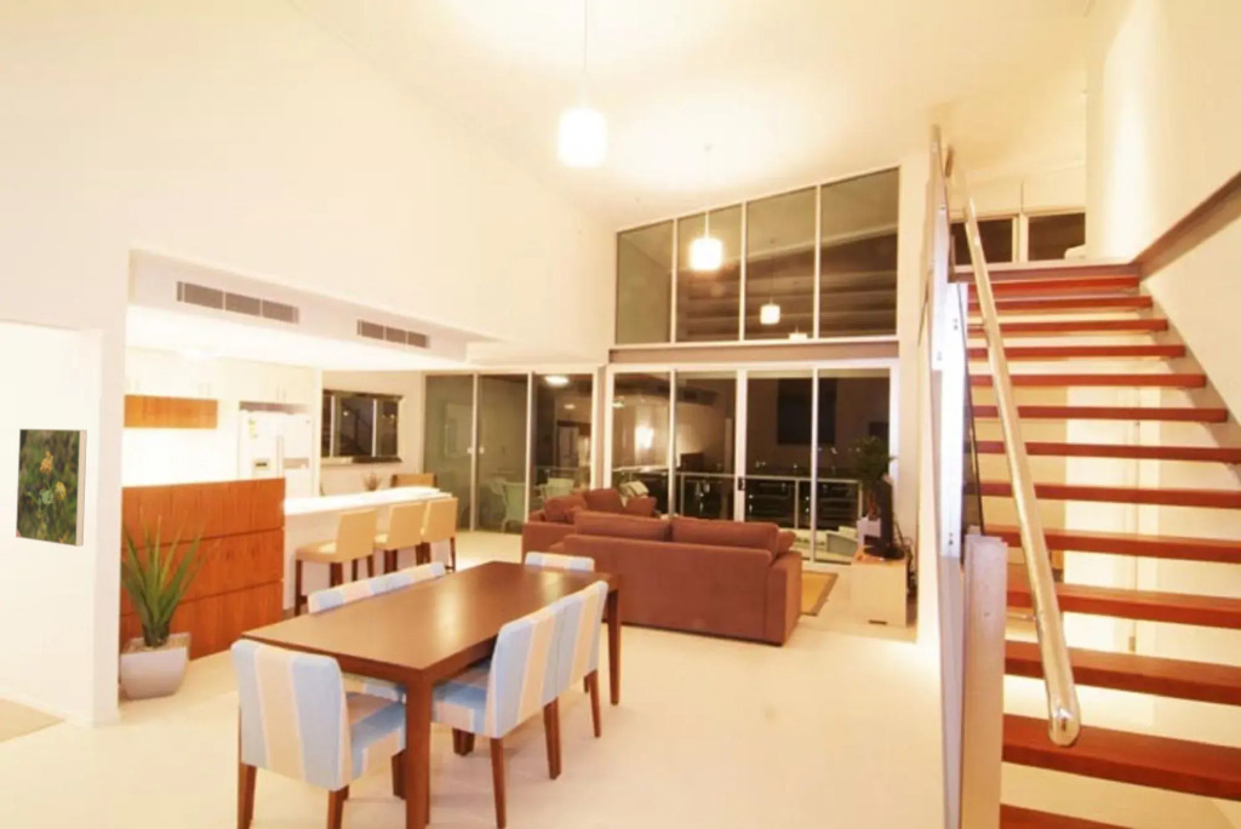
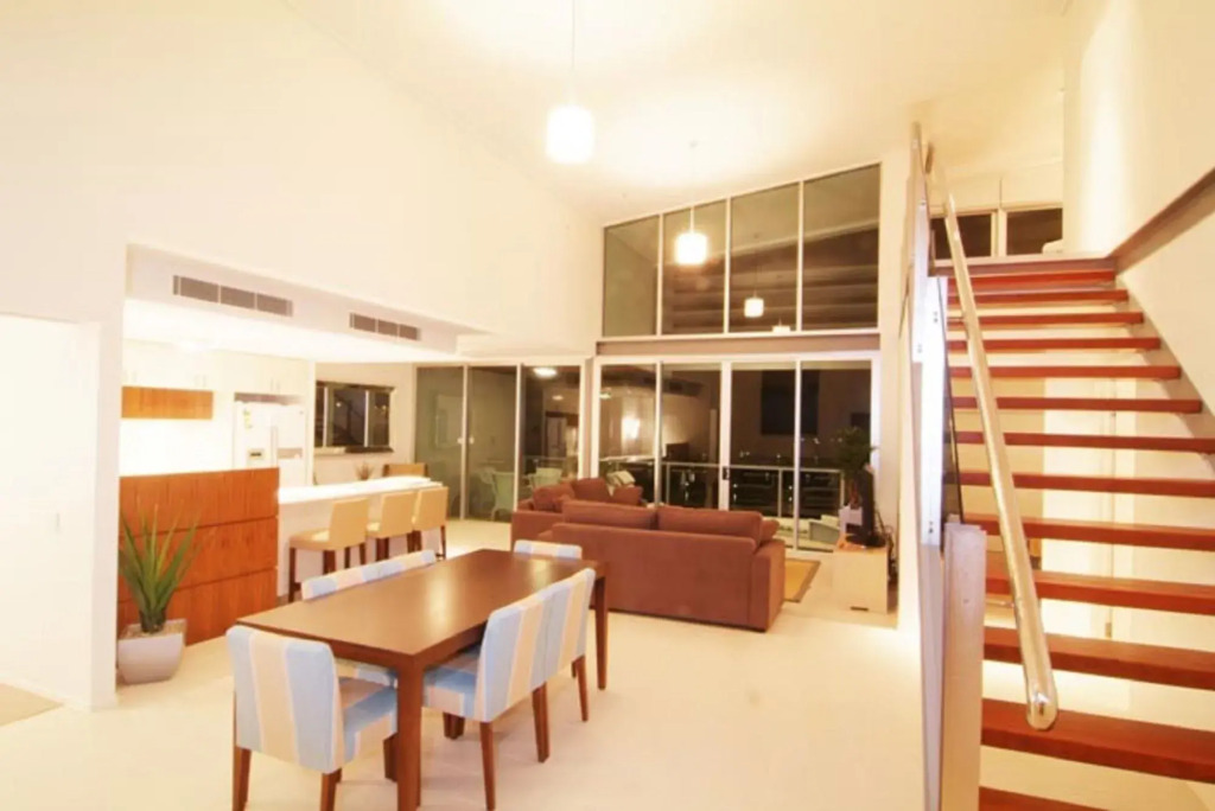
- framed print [15,428,88,548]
